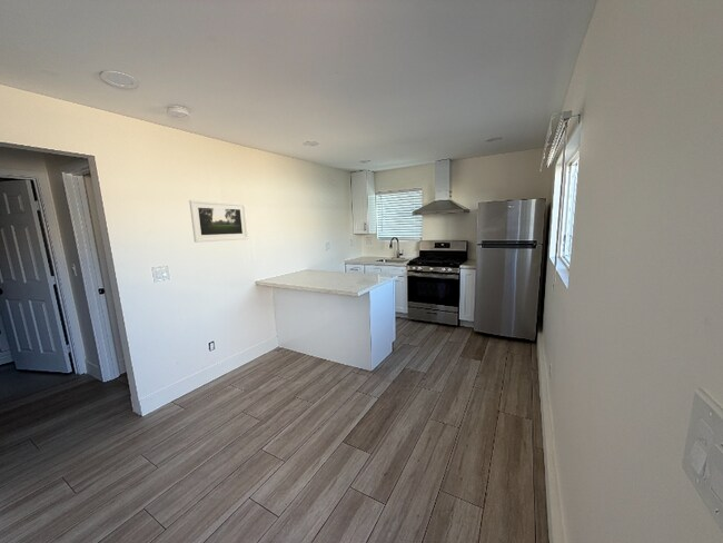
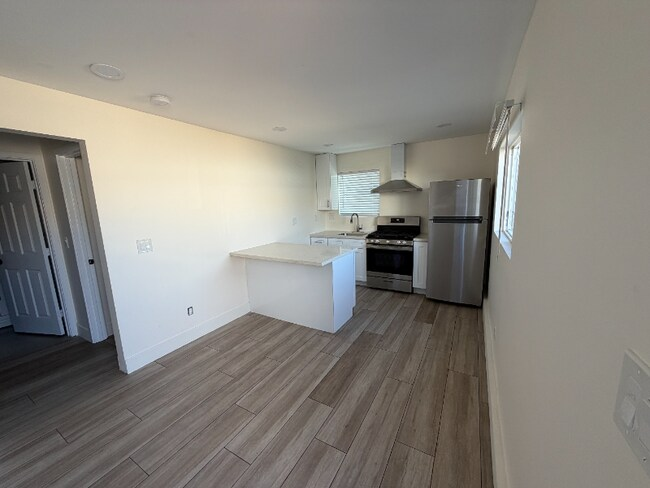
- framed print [188,199,249,244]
